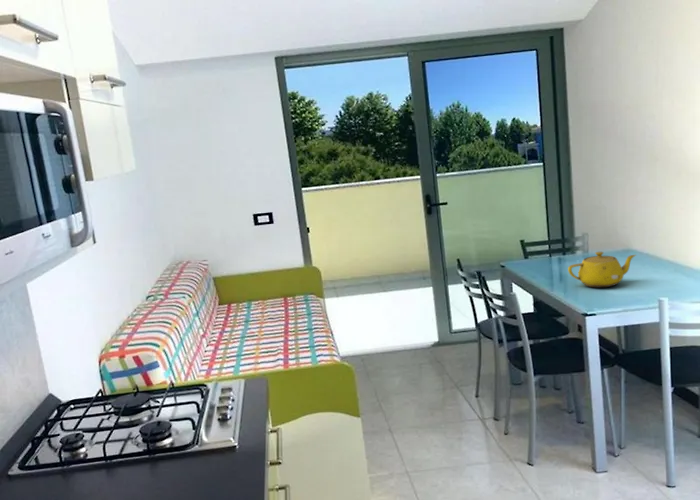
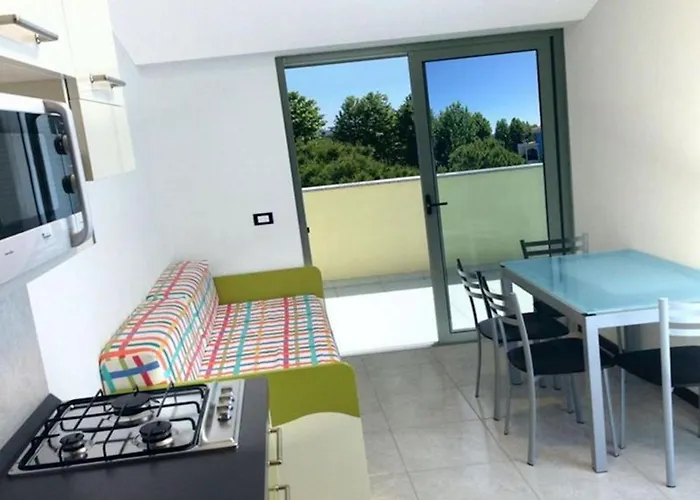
- teapot [567,251,637,288]
